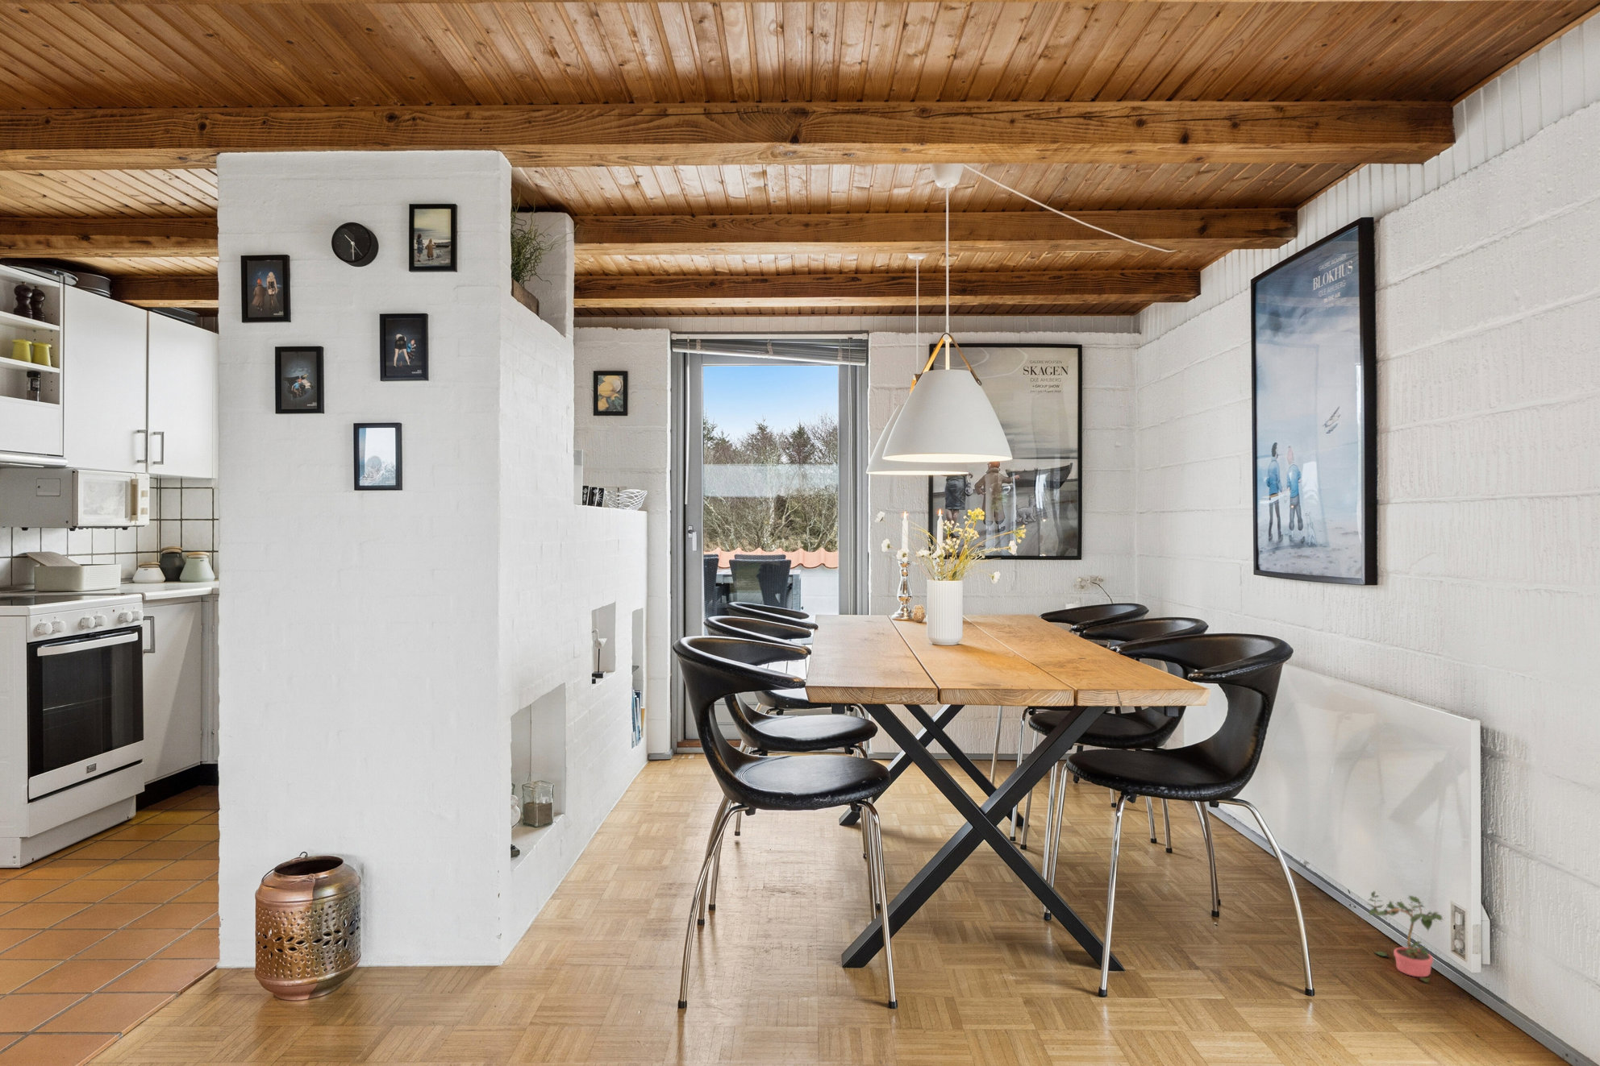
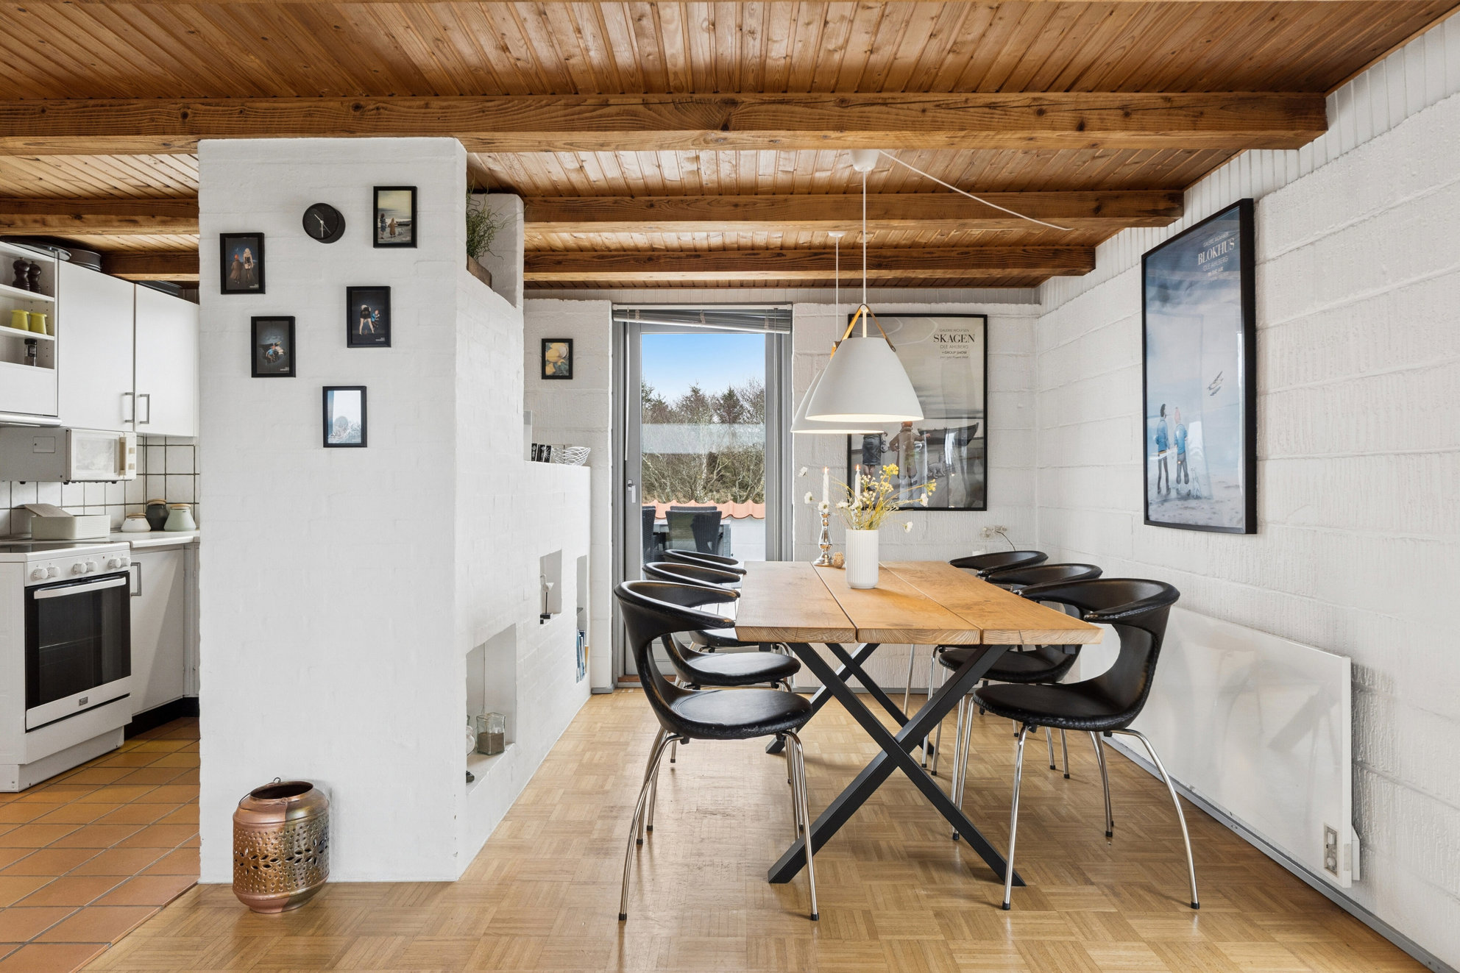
- potted plant [1365,890,1444,983]
